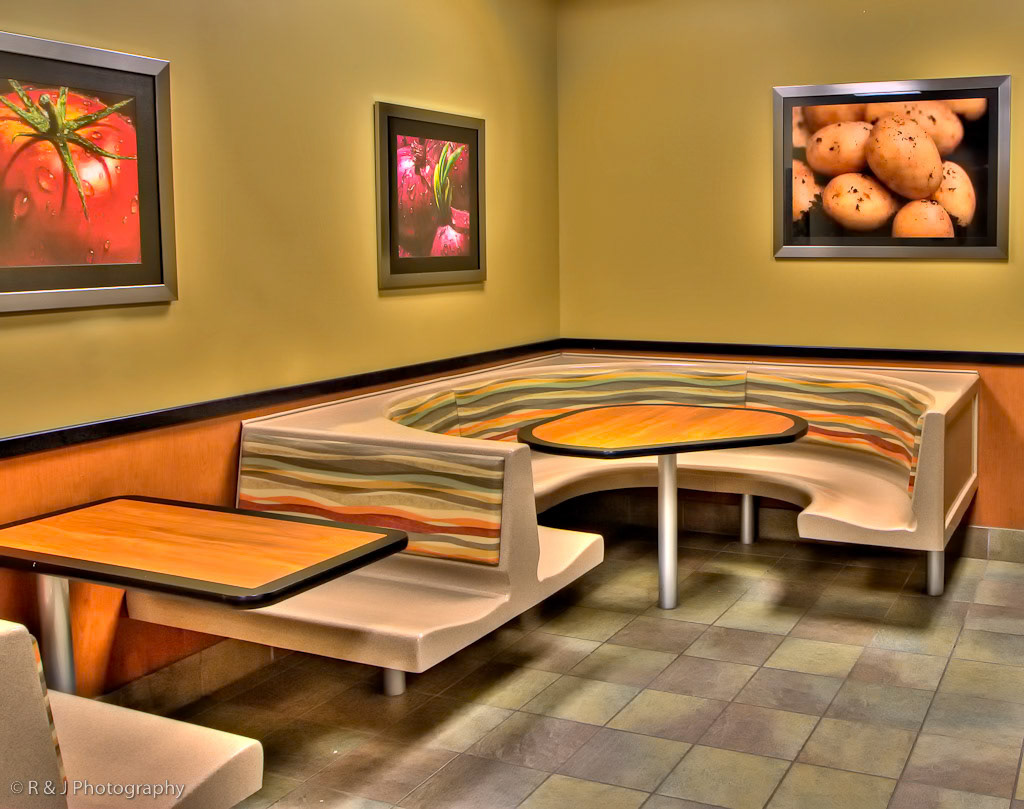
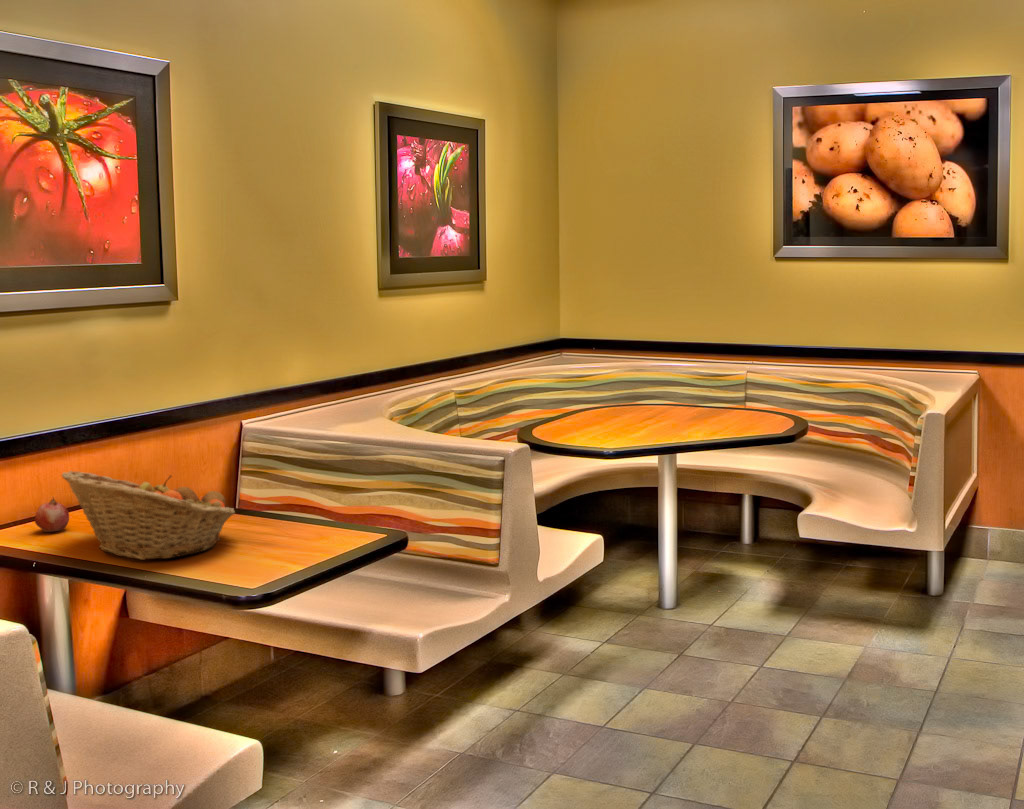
+ fruit [34,496,70,533]
+ fruit basket [61,470,236,561]
